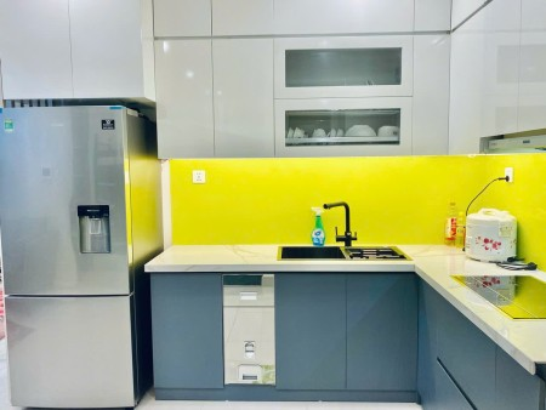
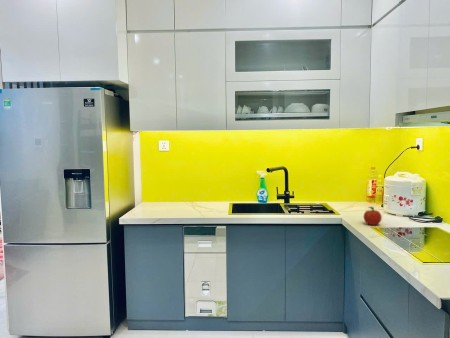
+ fruit [363,206,383,226]
